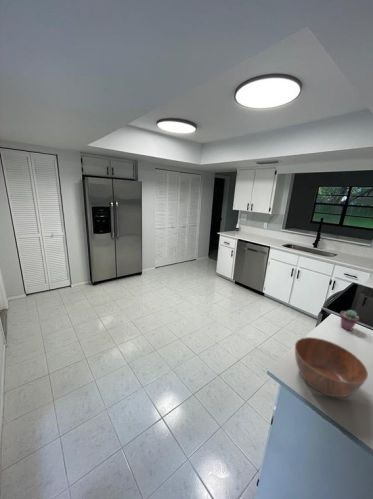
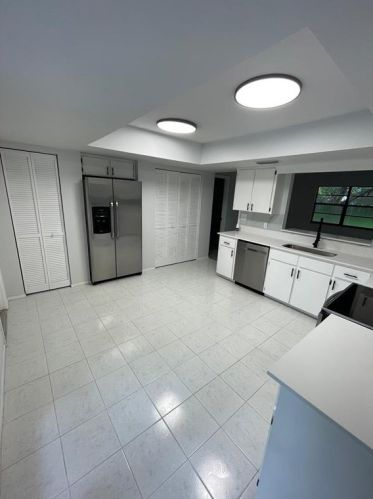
- bowl [294,336,369,398]
- potted succulent [339,309,360,332]
